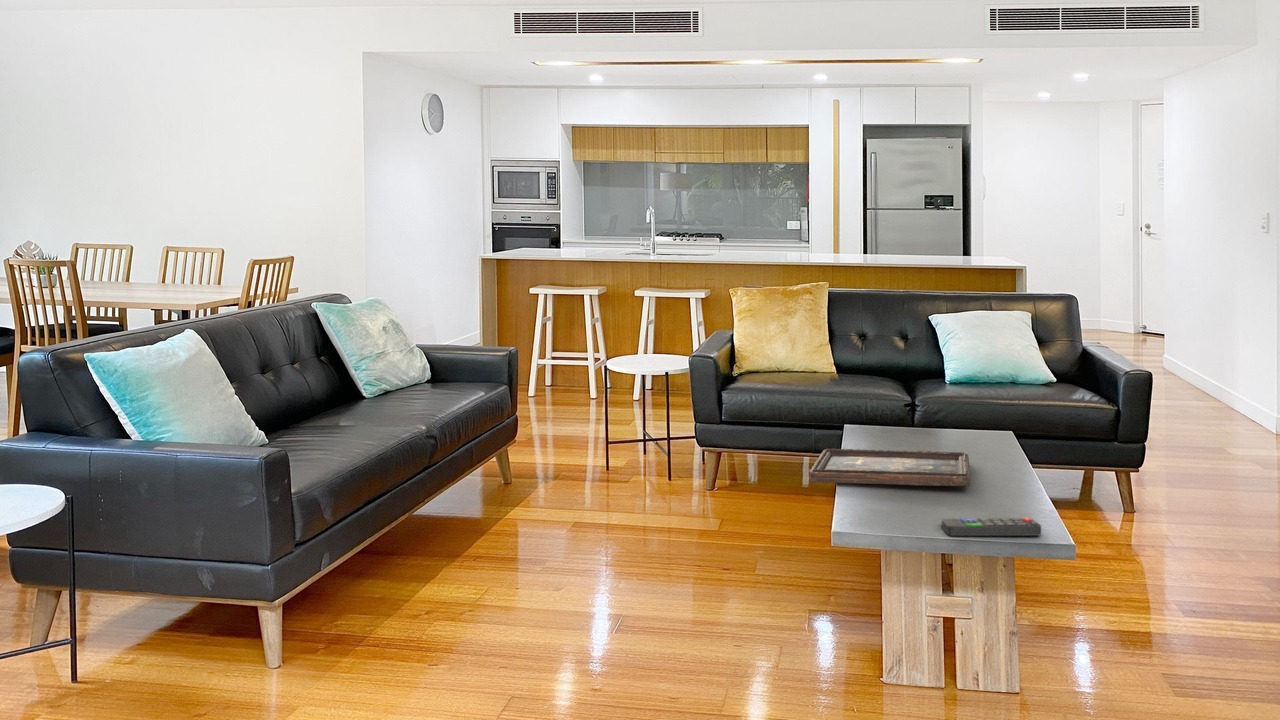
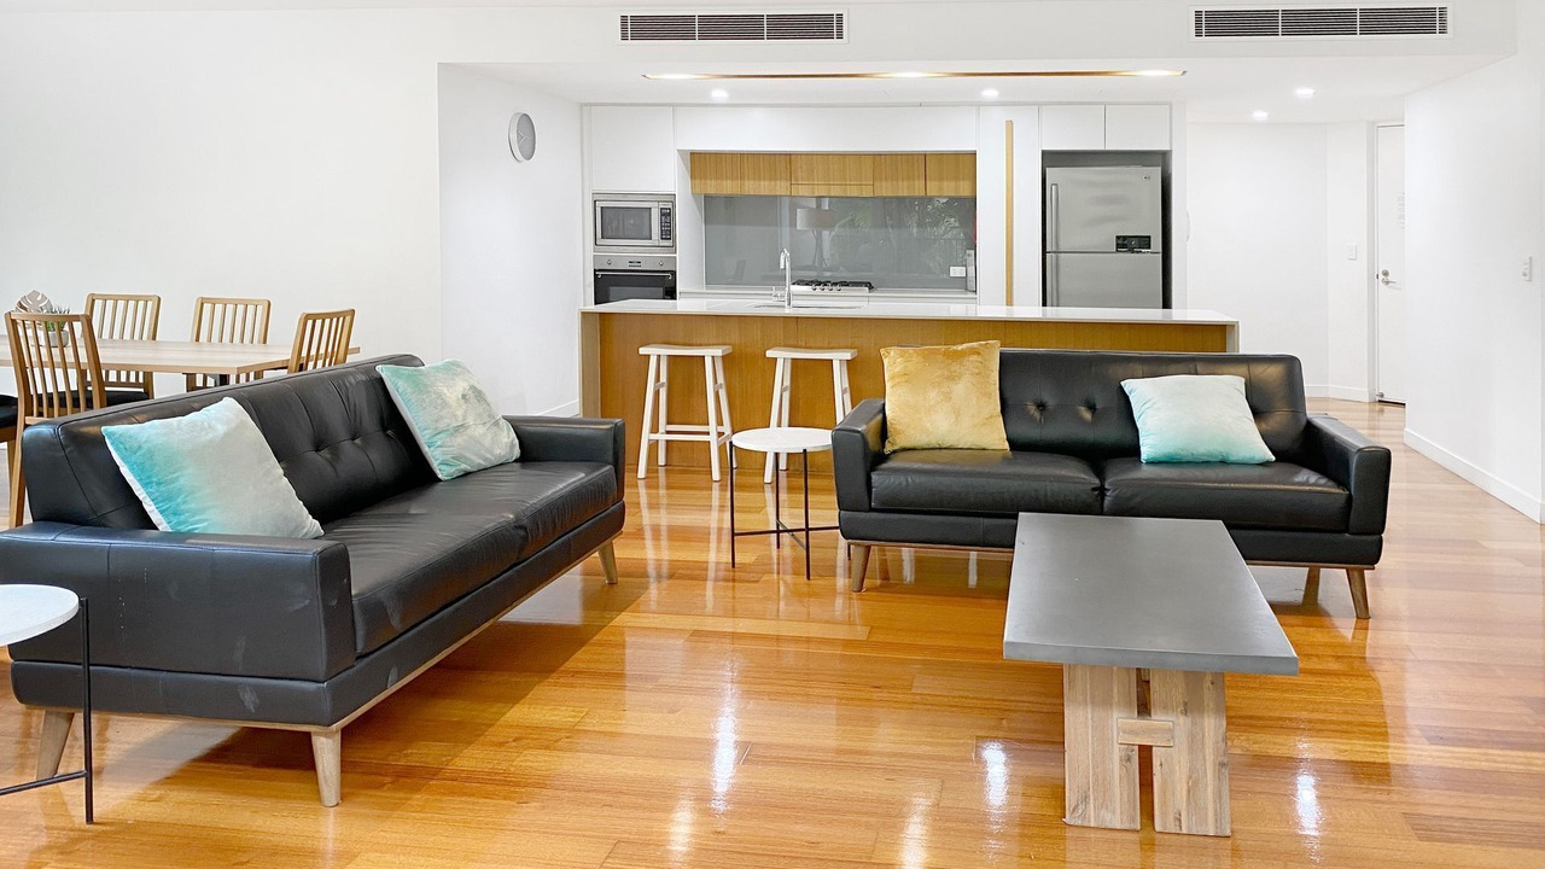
- remote control [941,517,1042,537]
- decorative tray [808,448,971,487]
